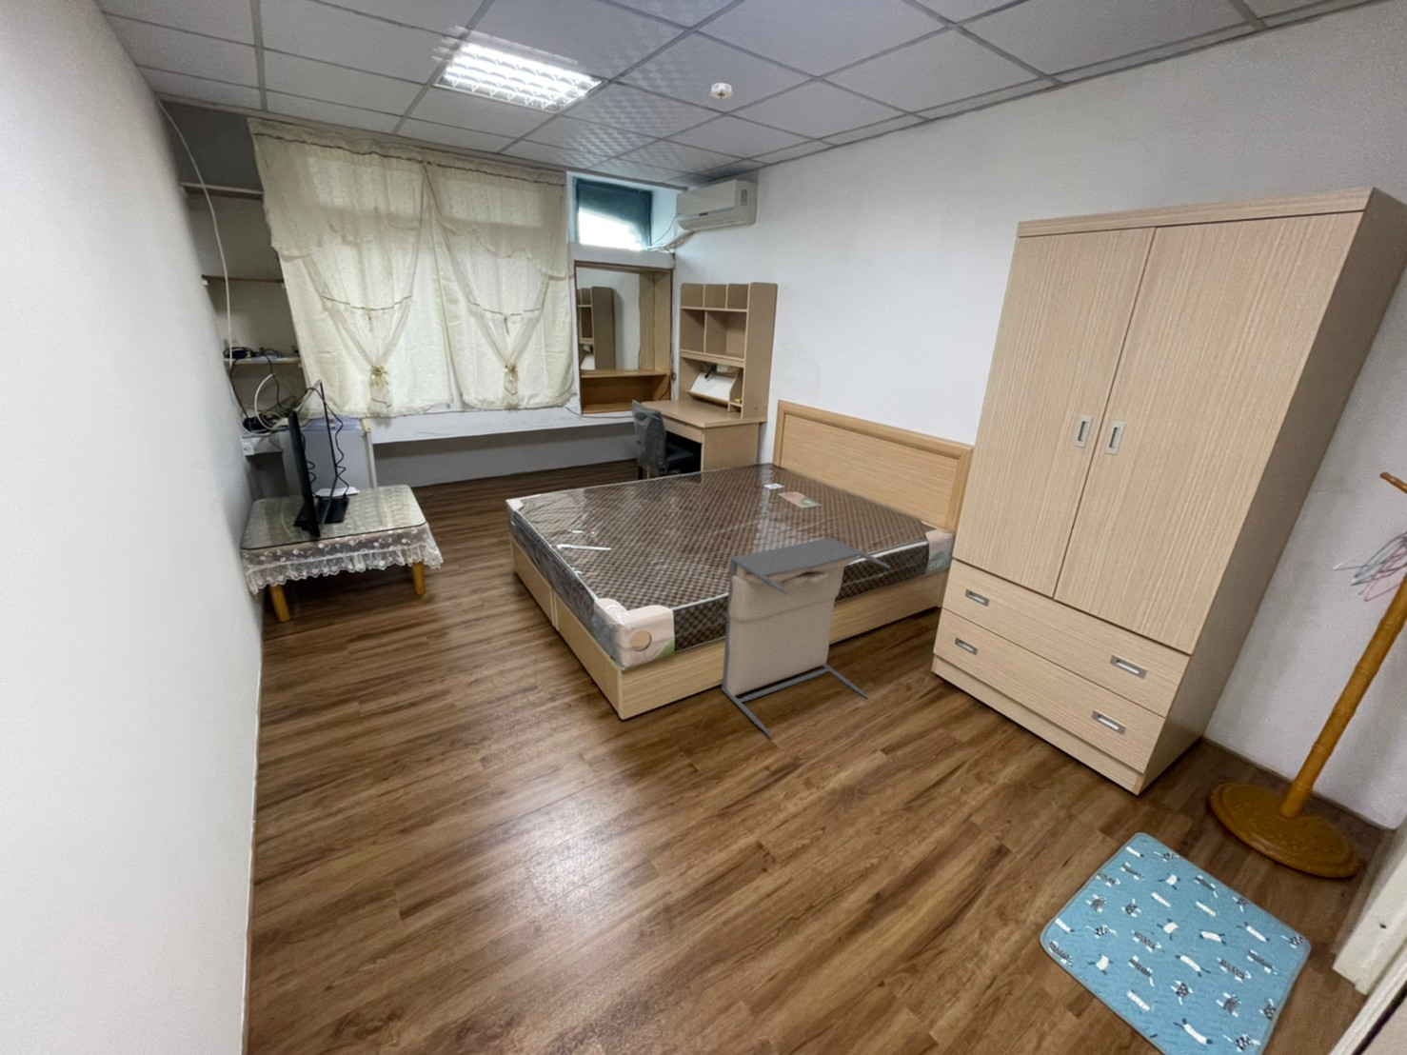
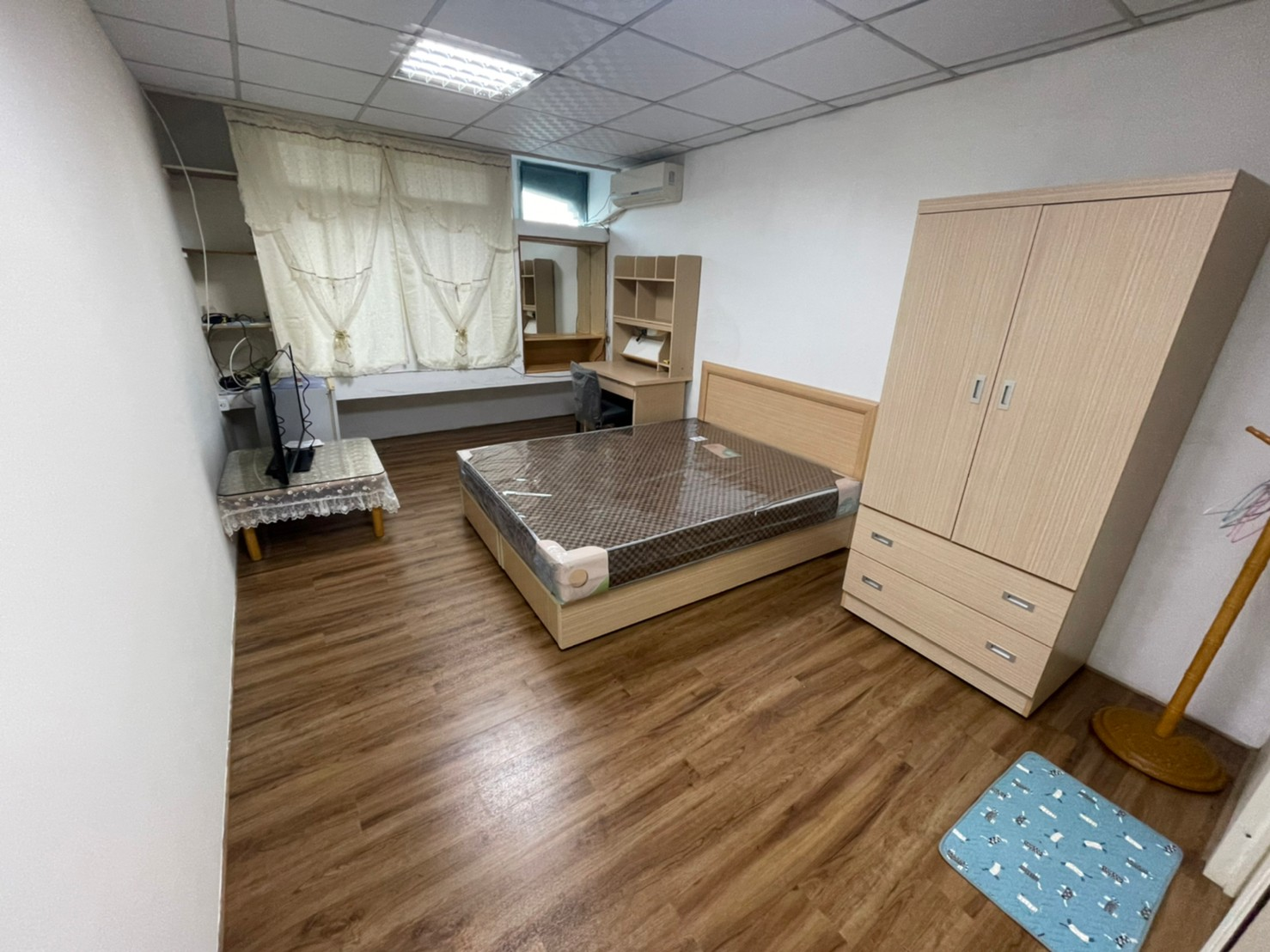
- smoke detector [707,82,735,100]
- laundry hamper [720,536,891,738]
